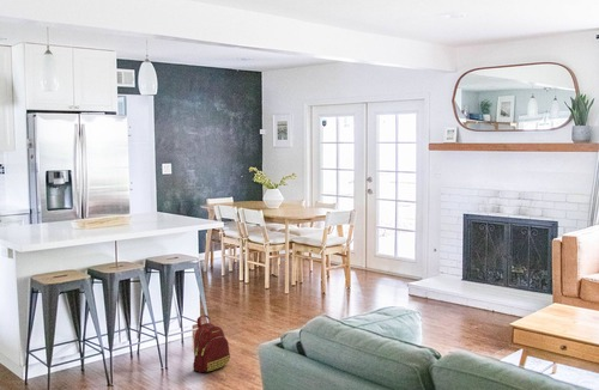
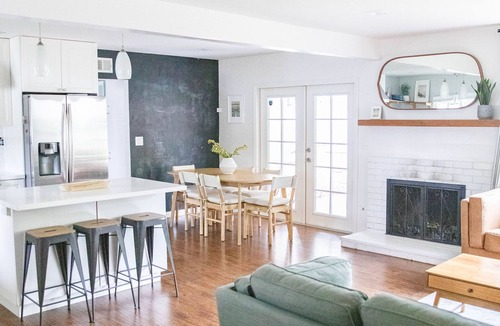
- backpack [192,315,231,374]
